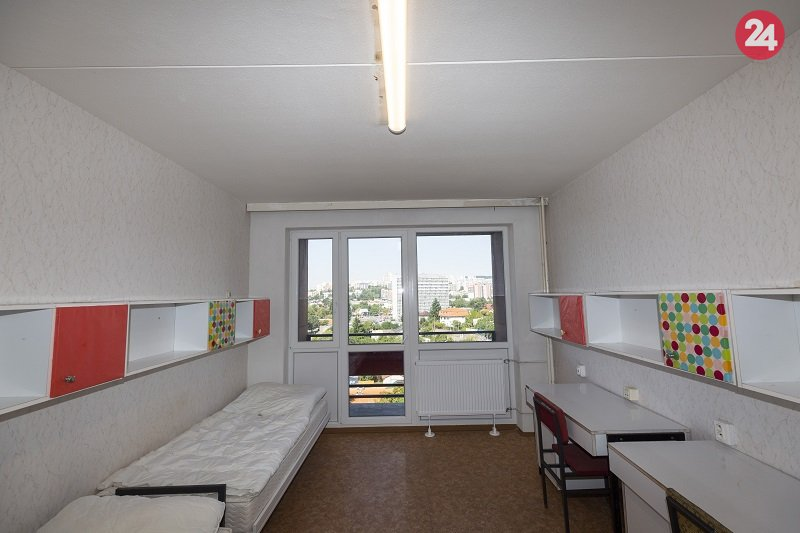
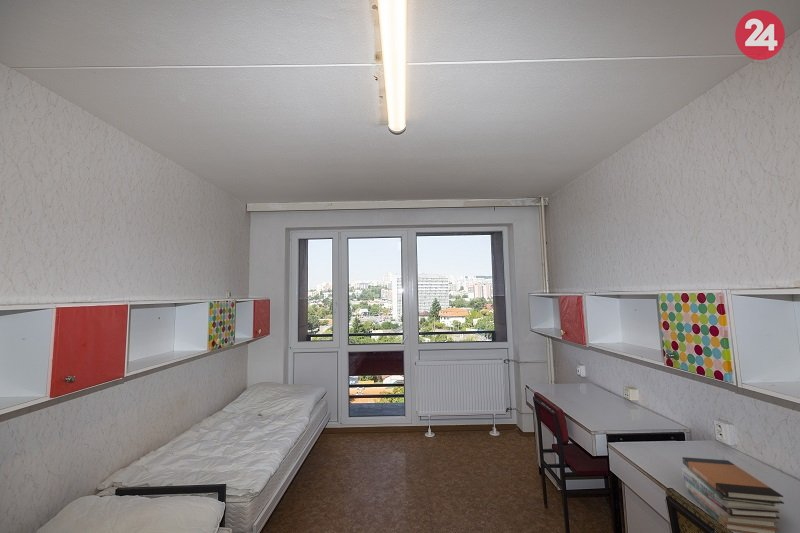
+ book stack [681,456,785,533]
